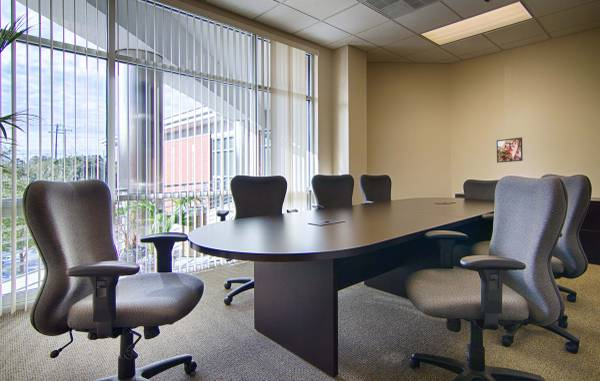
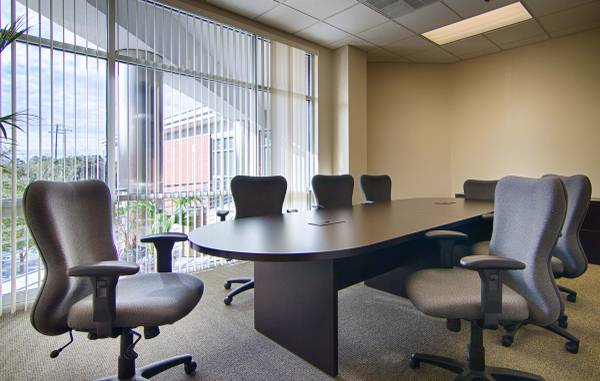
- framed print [496,136,524,164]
